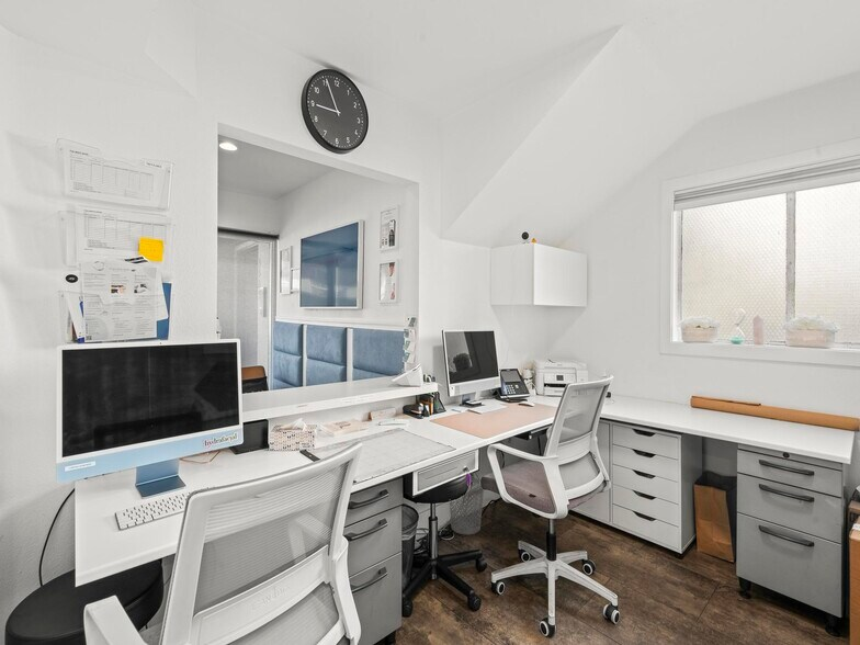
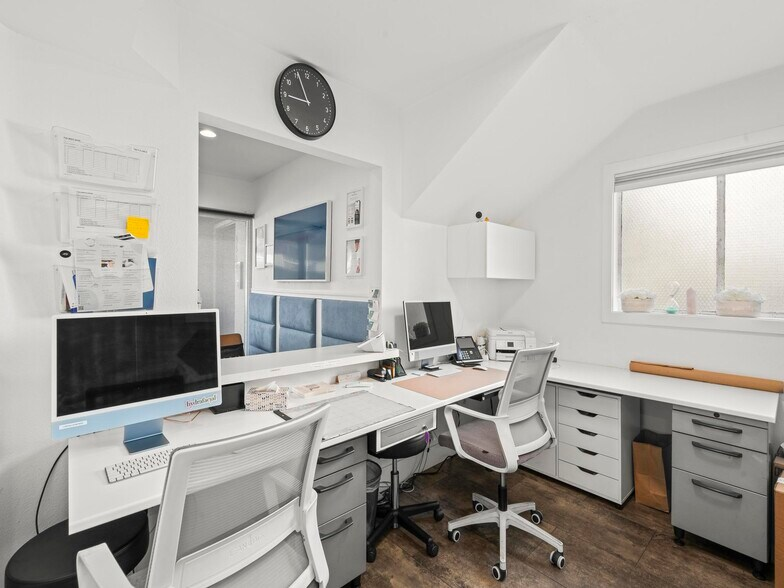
- wastebasket [449,476,485,535]
